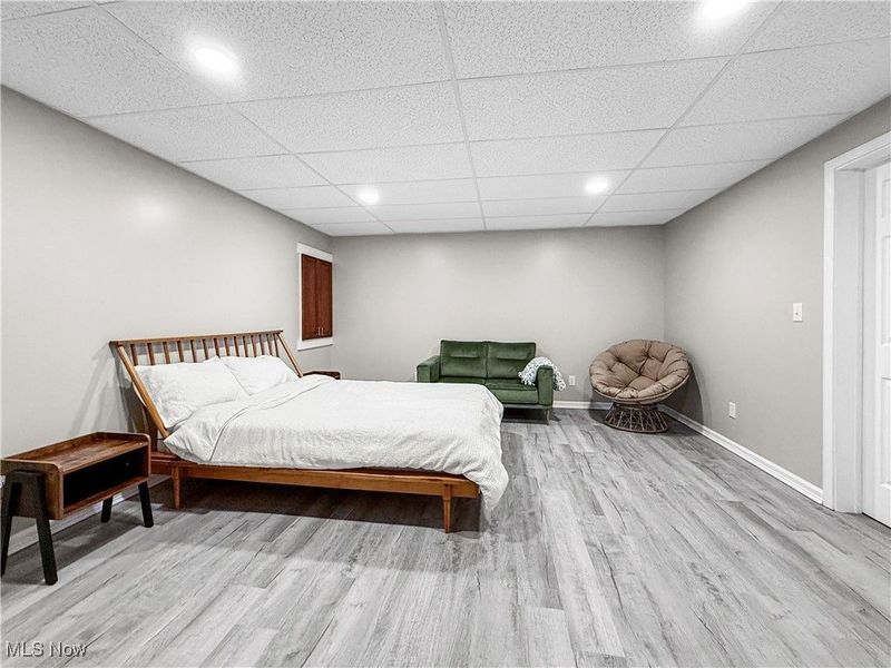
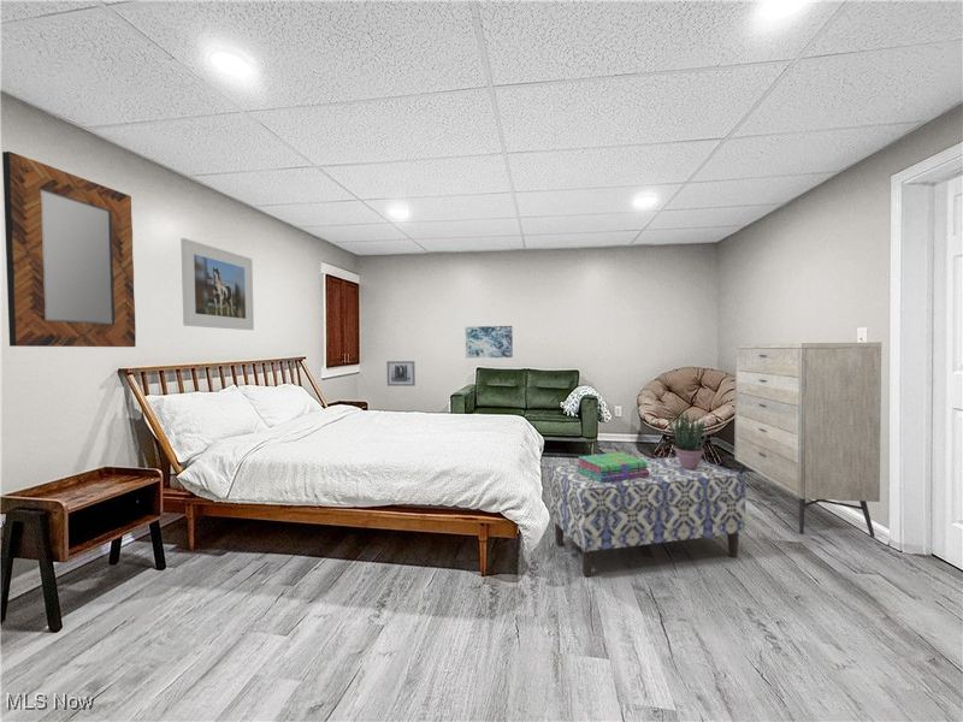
+ wall art [385,360,416,387]
+ dresser [733,342,882,538]
+ stack of books [575,451,649,483]
+ home mirror [1,150,137,348]
+ bench [549,456,748,578]
+ wall art [465,325,514,359]
+ potted plant [666,409,709,469]
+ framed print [179,237,255,331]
